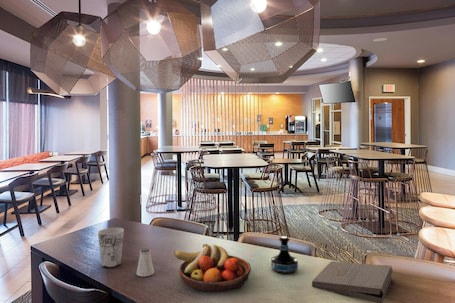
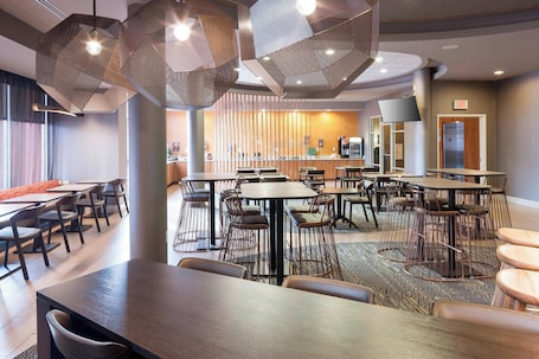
- tequila bottle [270,235,299,275]
- saltshaker [136,247,155,277]
- pizza box [311,260,394,303]
- fruit bowl [173,243,252,293]
- cup [97,227,125,269]
